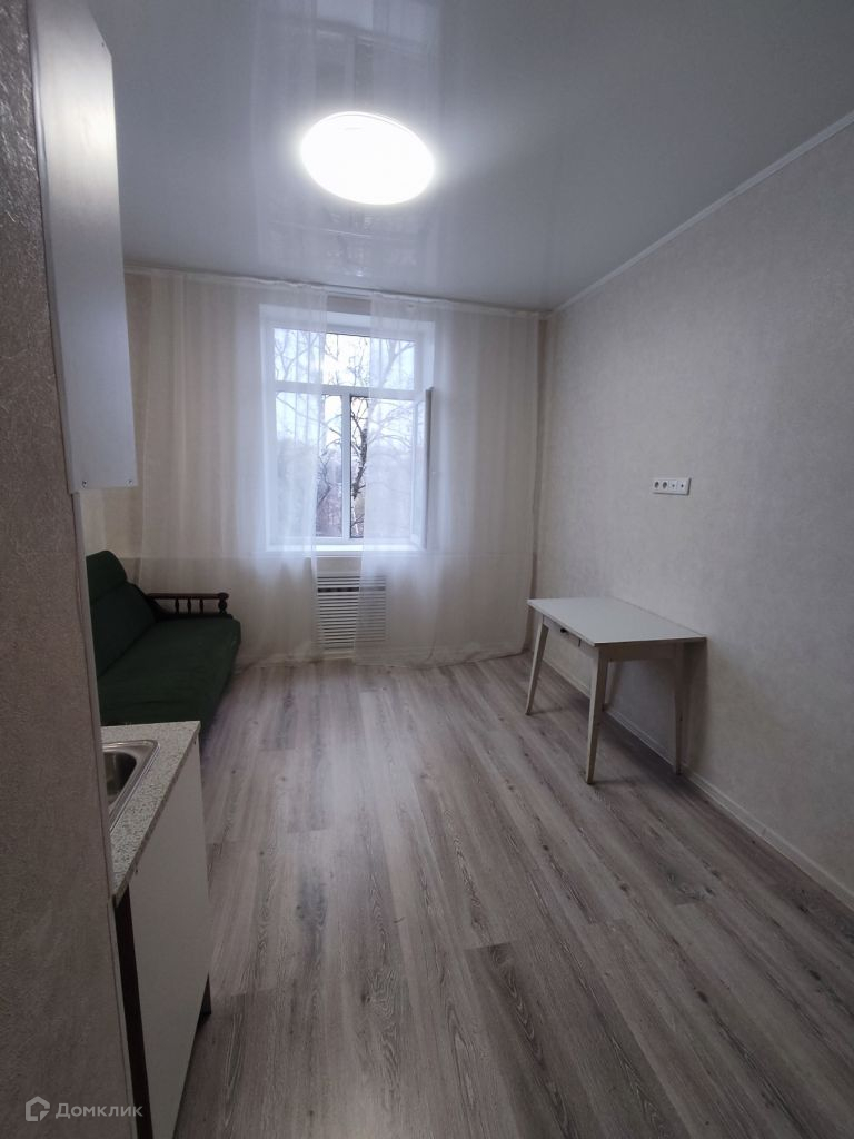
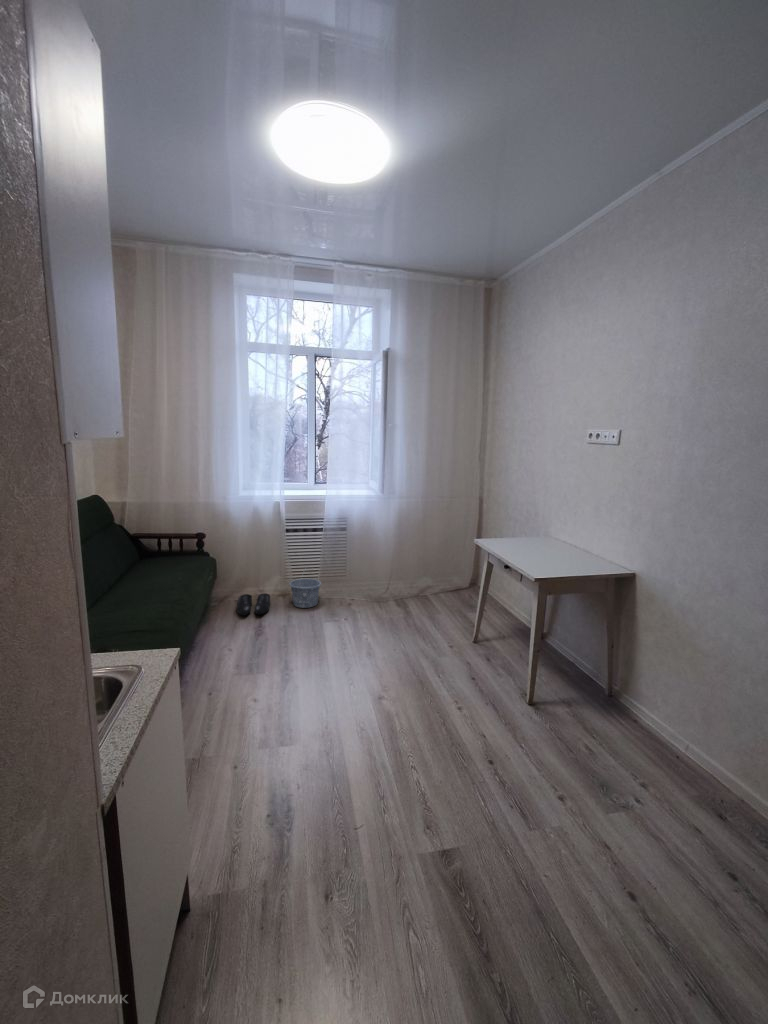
+ bucket [288,566,322,609]
+ shoe [236,592,271,616]
